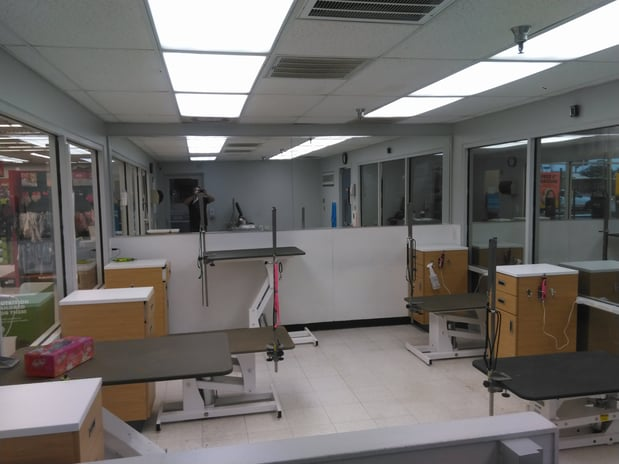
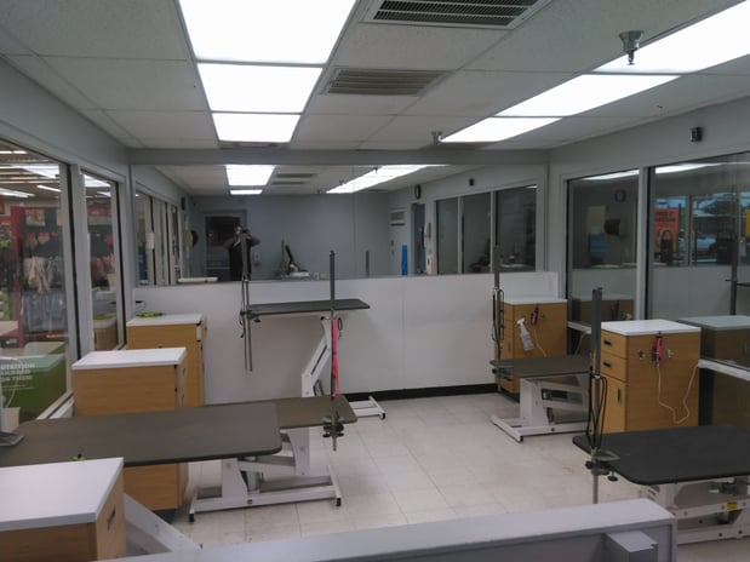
- tissue box [23,335,95,378]
